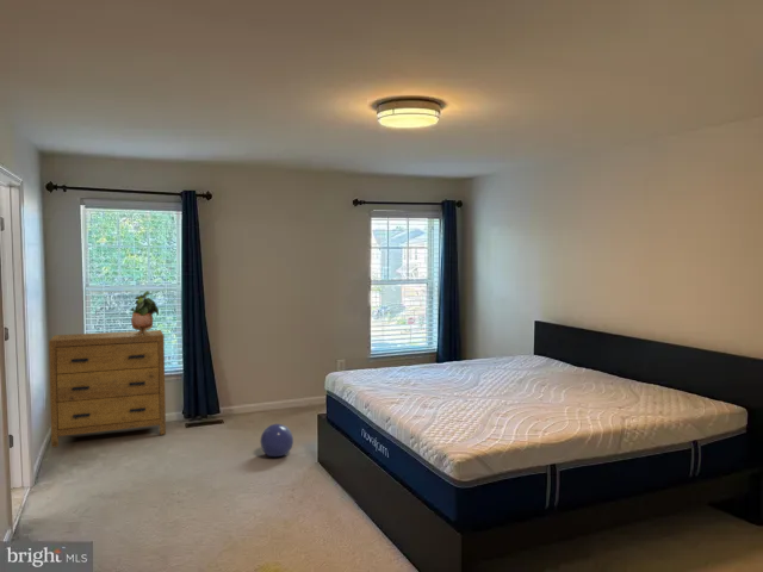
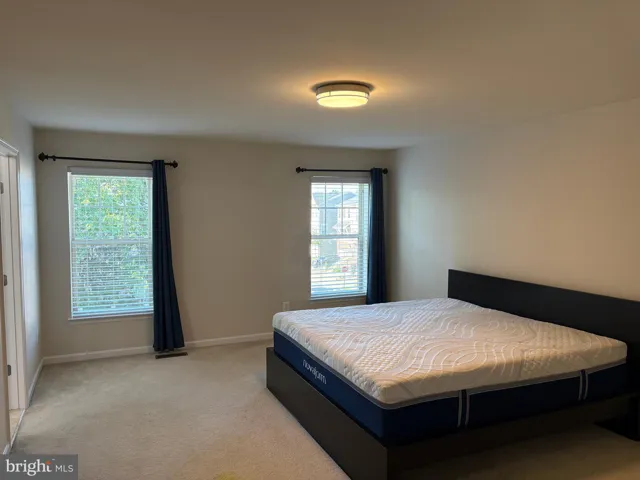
- dresser [48,329,167,448]
- potted plant [130,290,160,336]
- ball [259,423,294,459]
